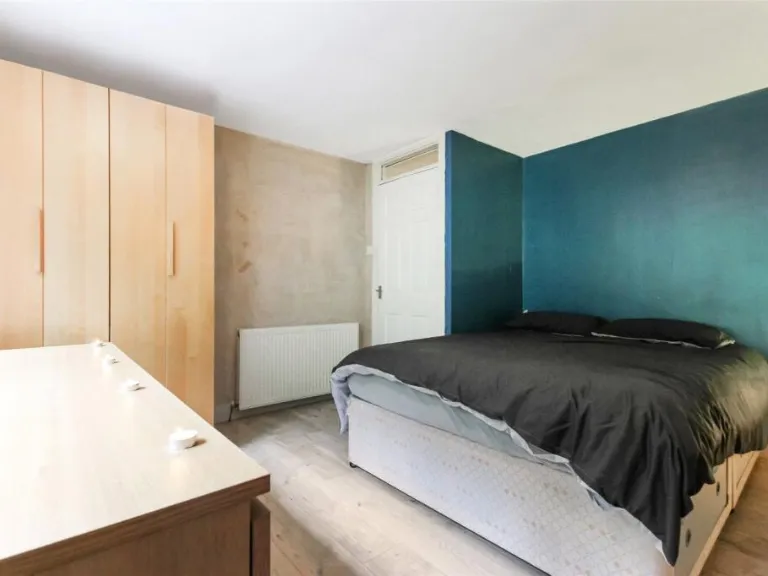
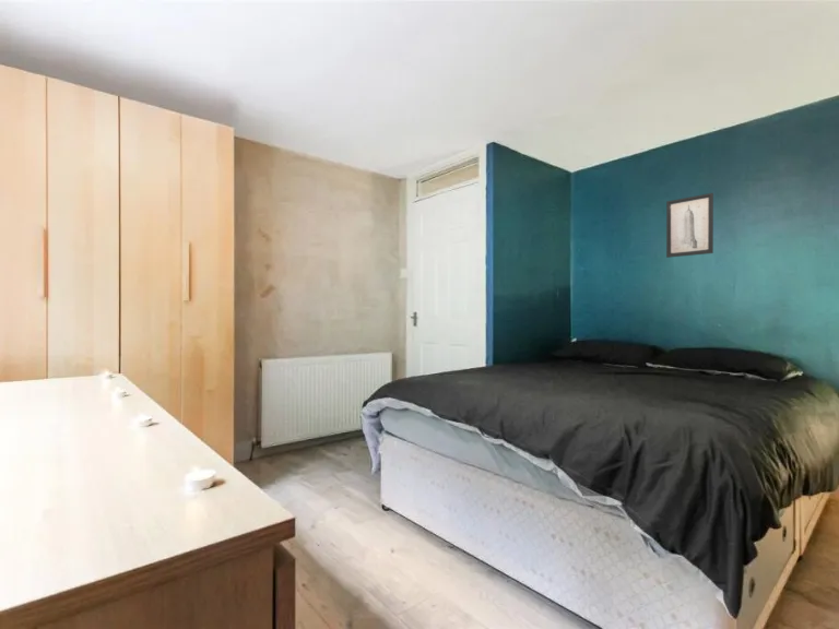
+ wall art [665,192,714,259]
